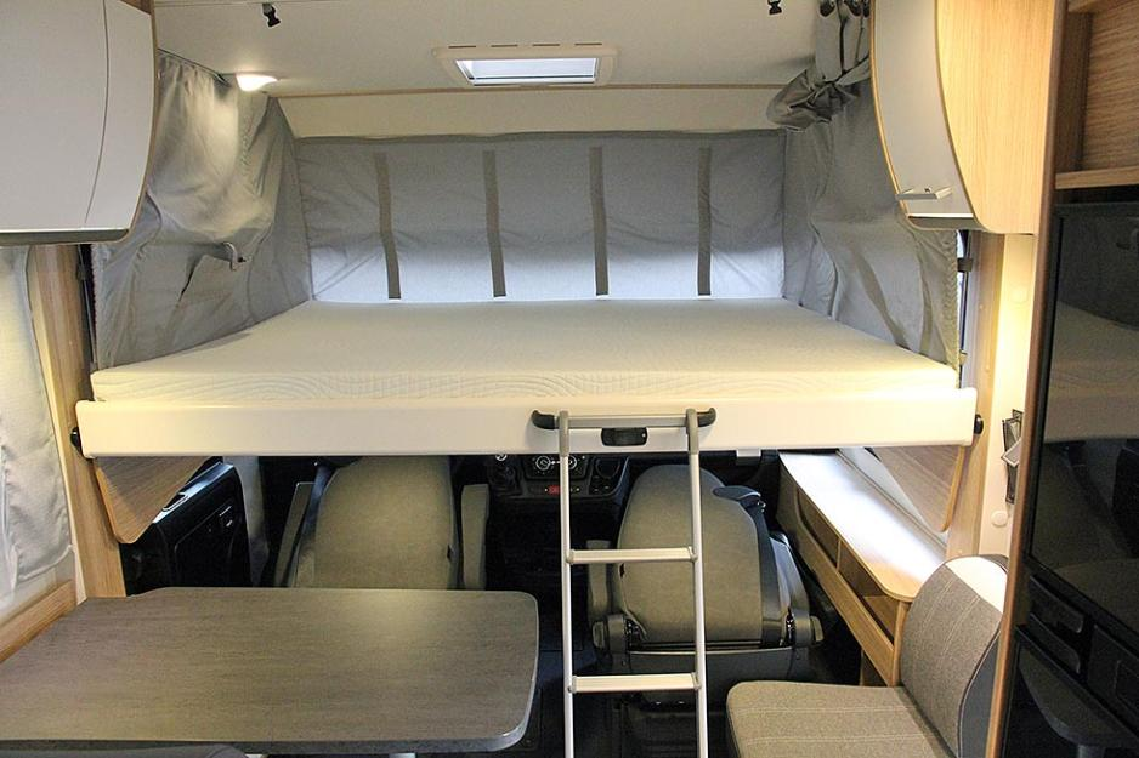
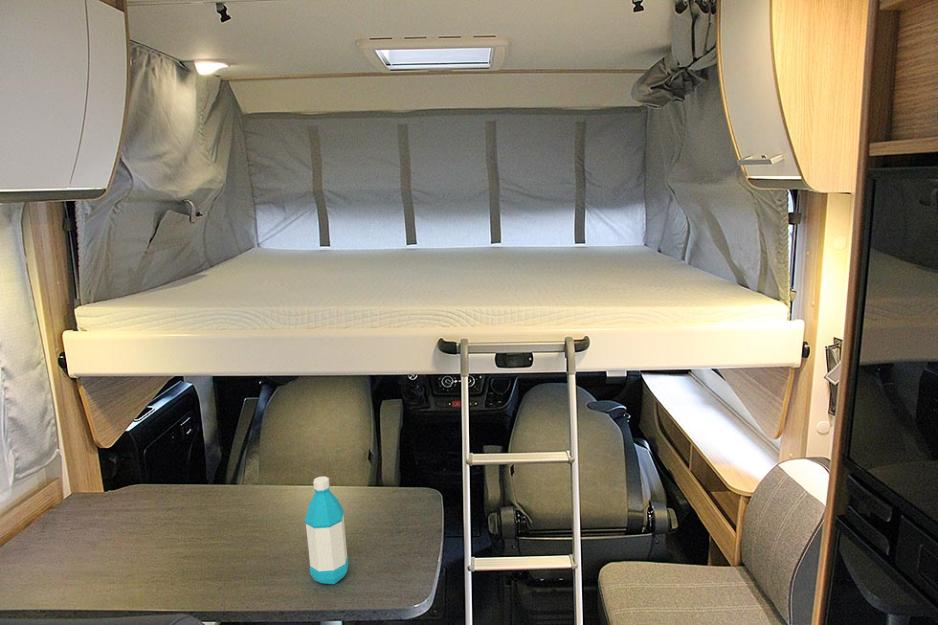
+ water bottle [304,476,349,585]
